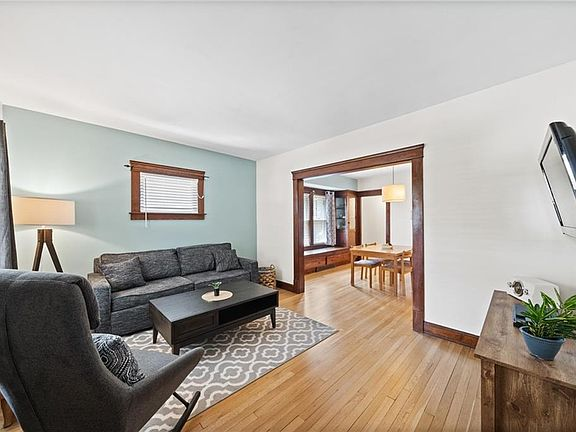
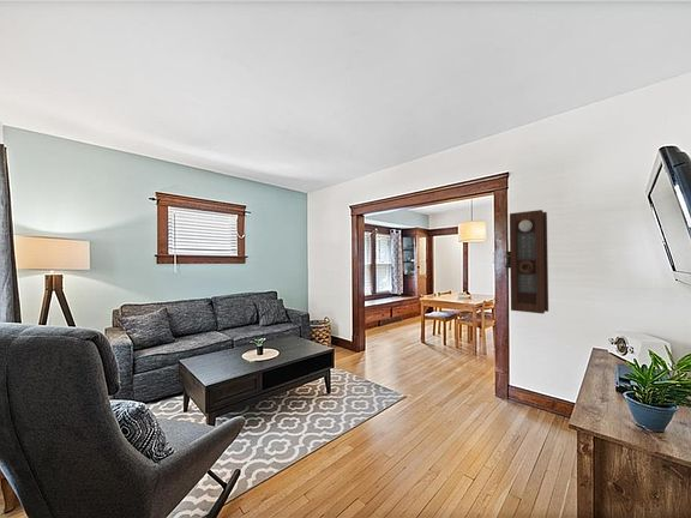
+ pendulum clock [503,209,549,315]
